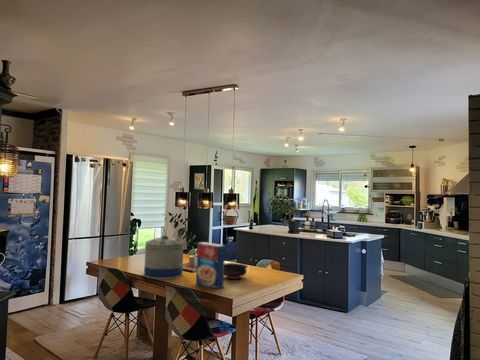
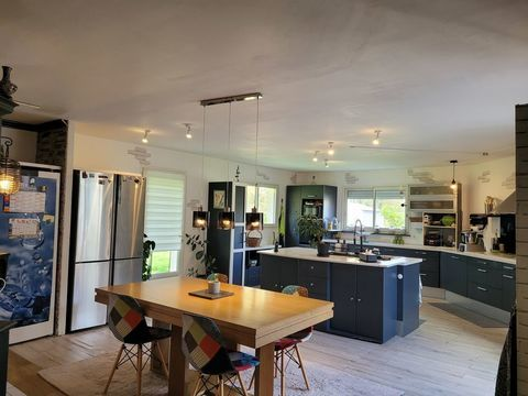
- bowl [224,262,249,280]
- water jug [143,225,185,280]
- cereal box [195,241,226,290]
